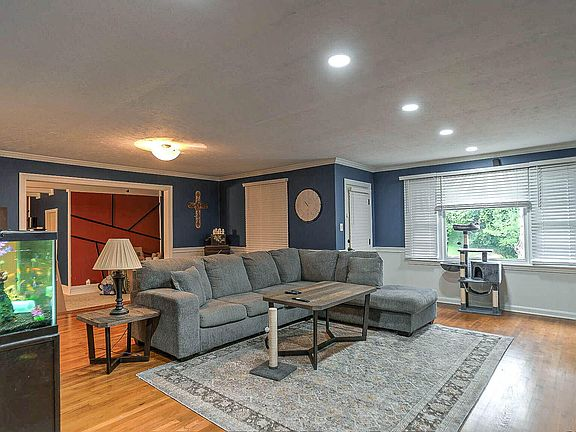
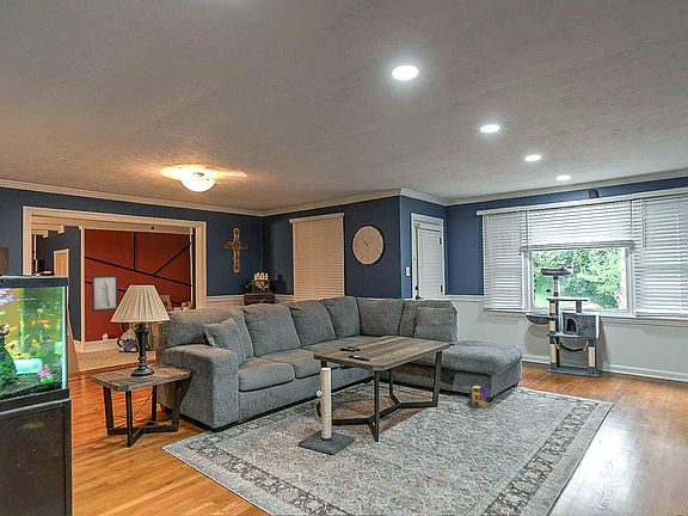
+ wall art [91,274,119,313]
+ toy house [462,385,493,411]
